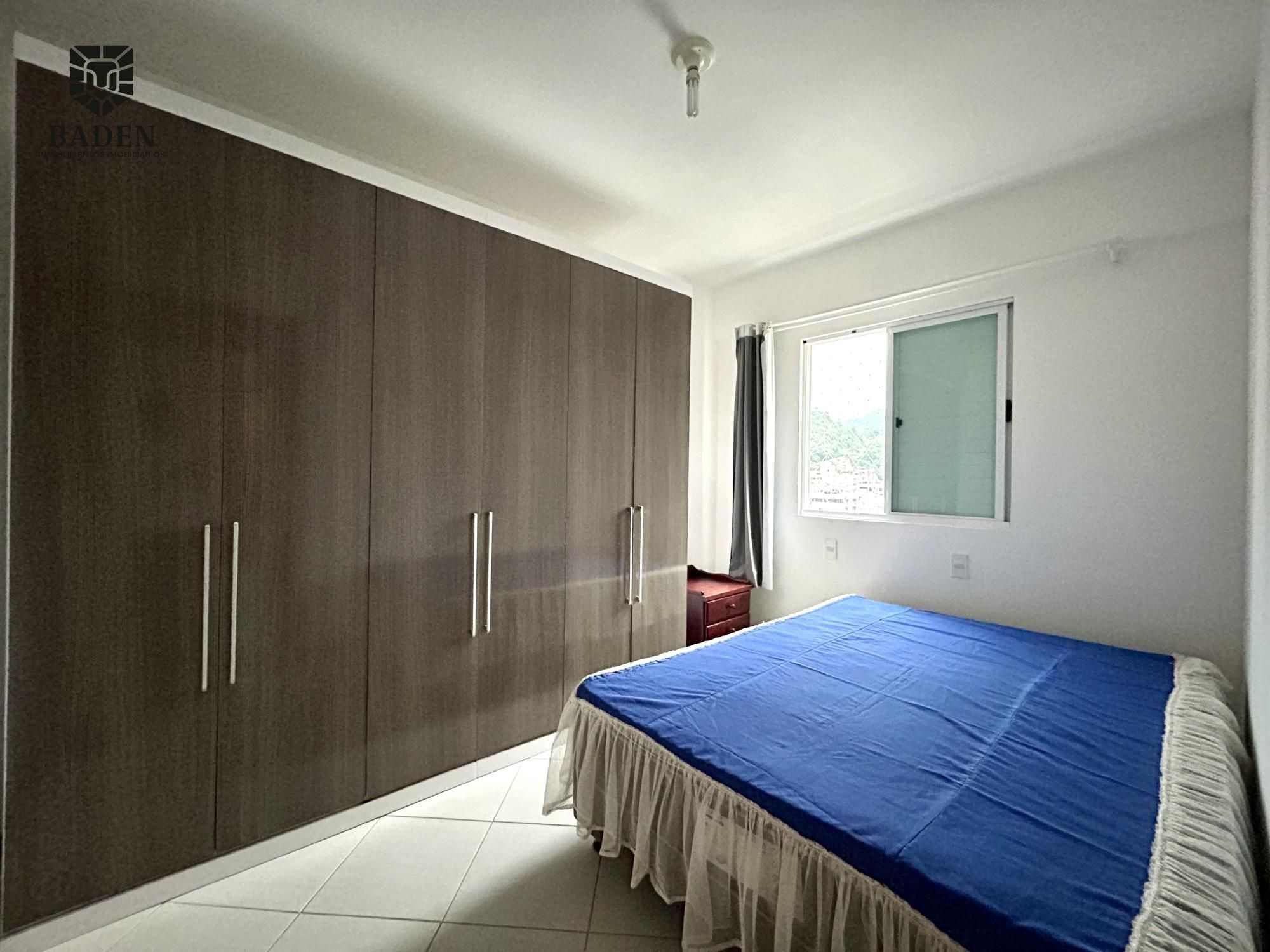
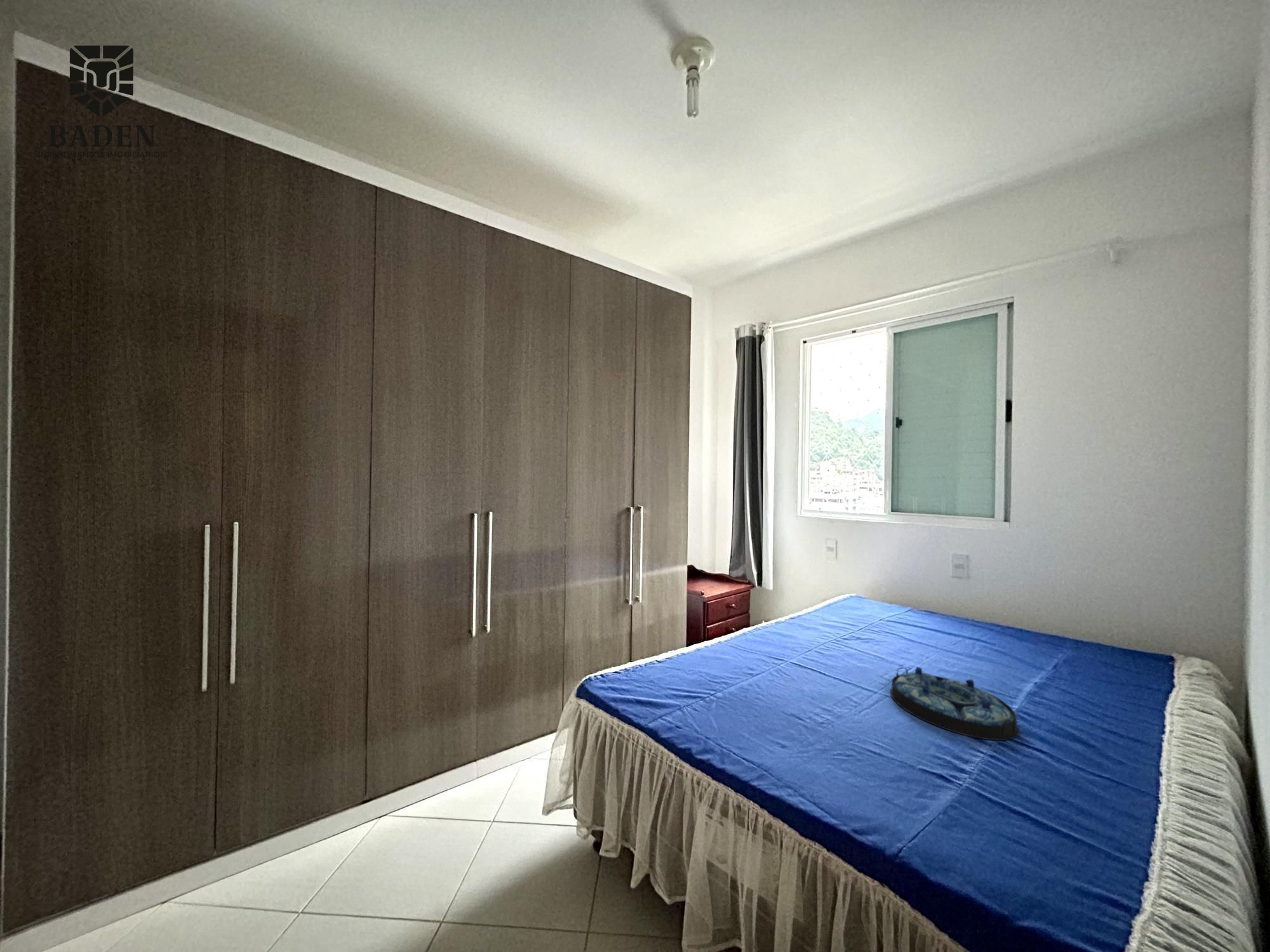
+ serving tray [890,666,1020,741]
